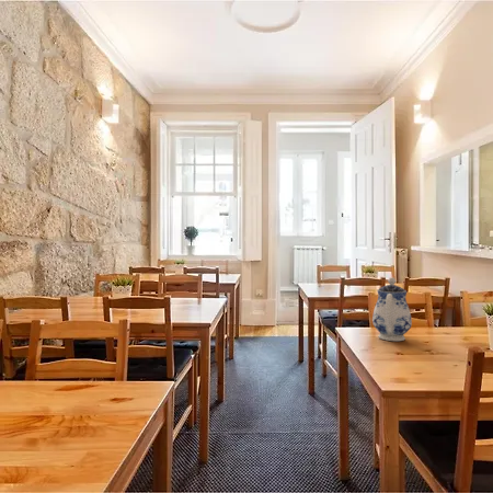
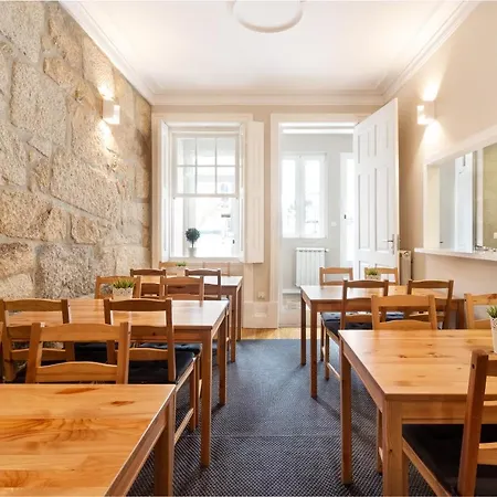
- teapot [371,276,413,342]
